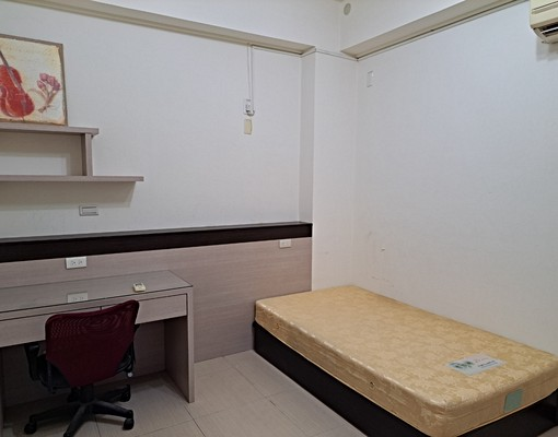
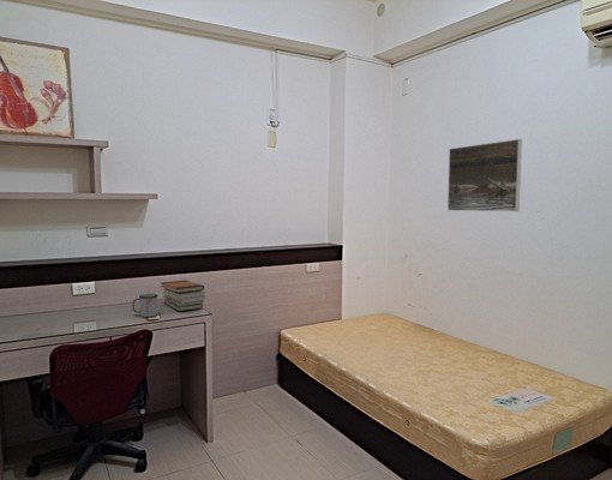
+ mug [132,293,158,318]
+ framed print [446,138,523,212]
+ book stack [160,278,206,312]
